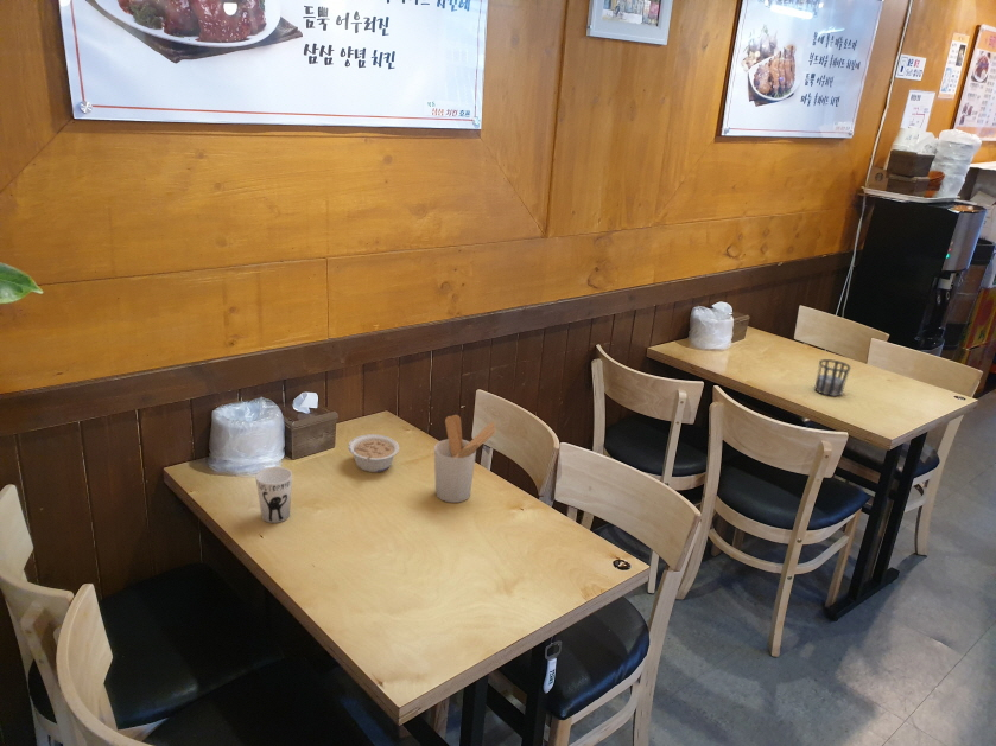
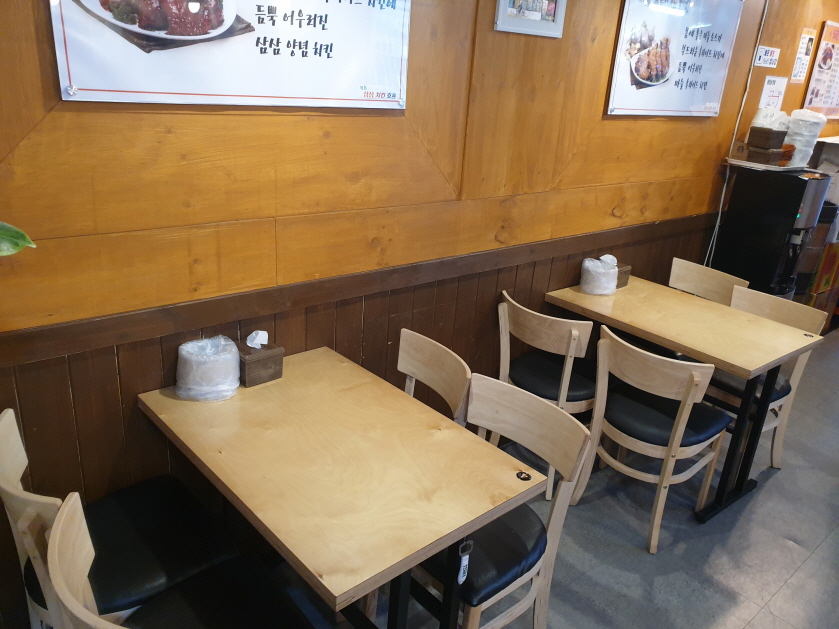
- cup [254,466,293,524]
- legume [347,433,400,473]
- cup [813,358,851,397]
- utensil holder [433,414,497,504]
